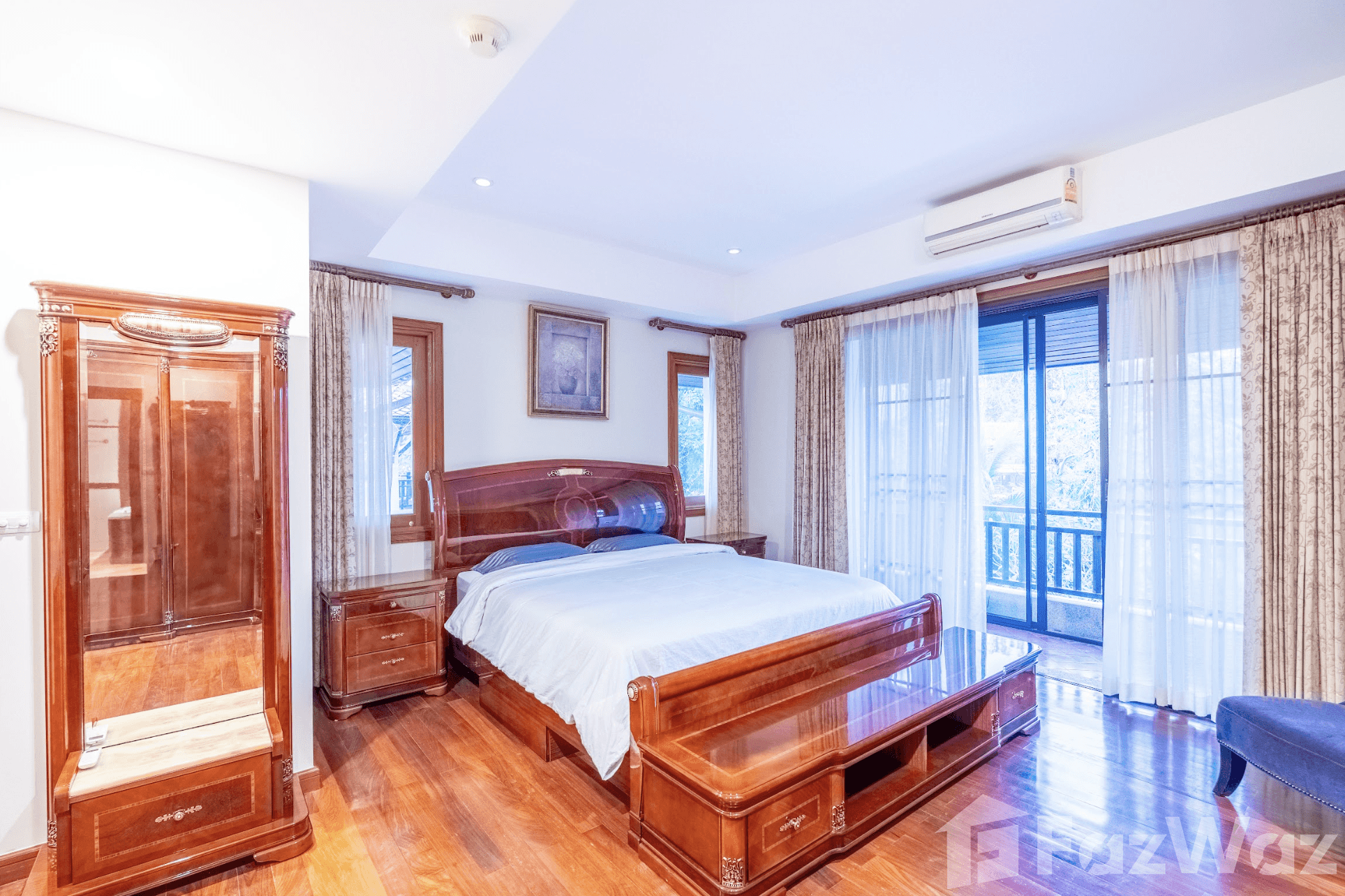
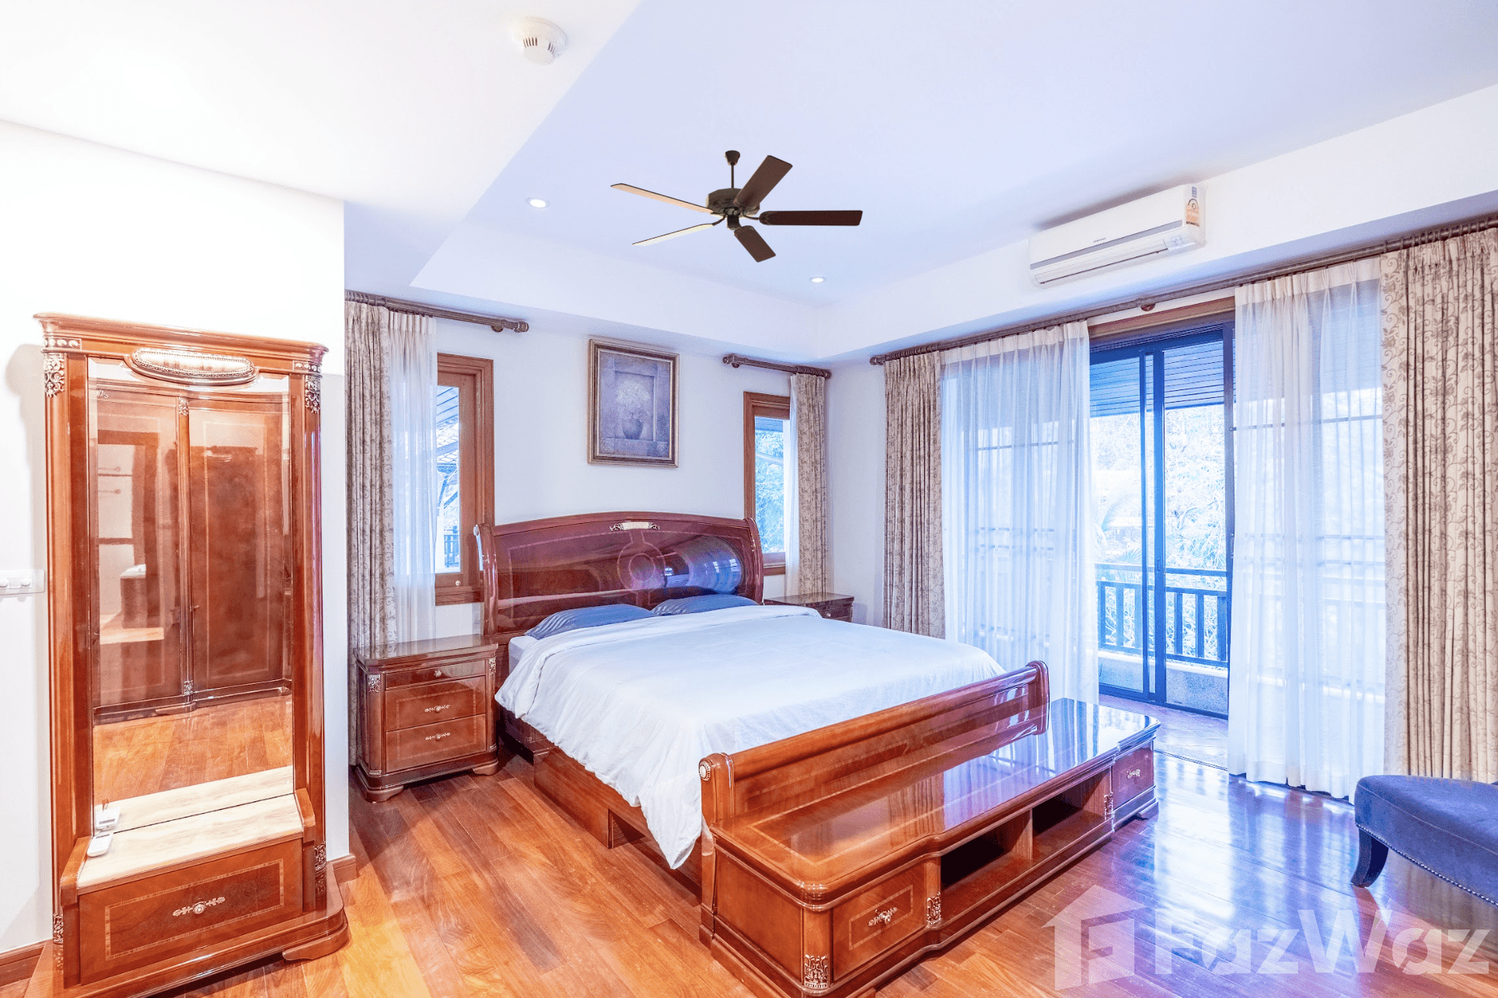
+ ceiling fan [610,149,863,263]
